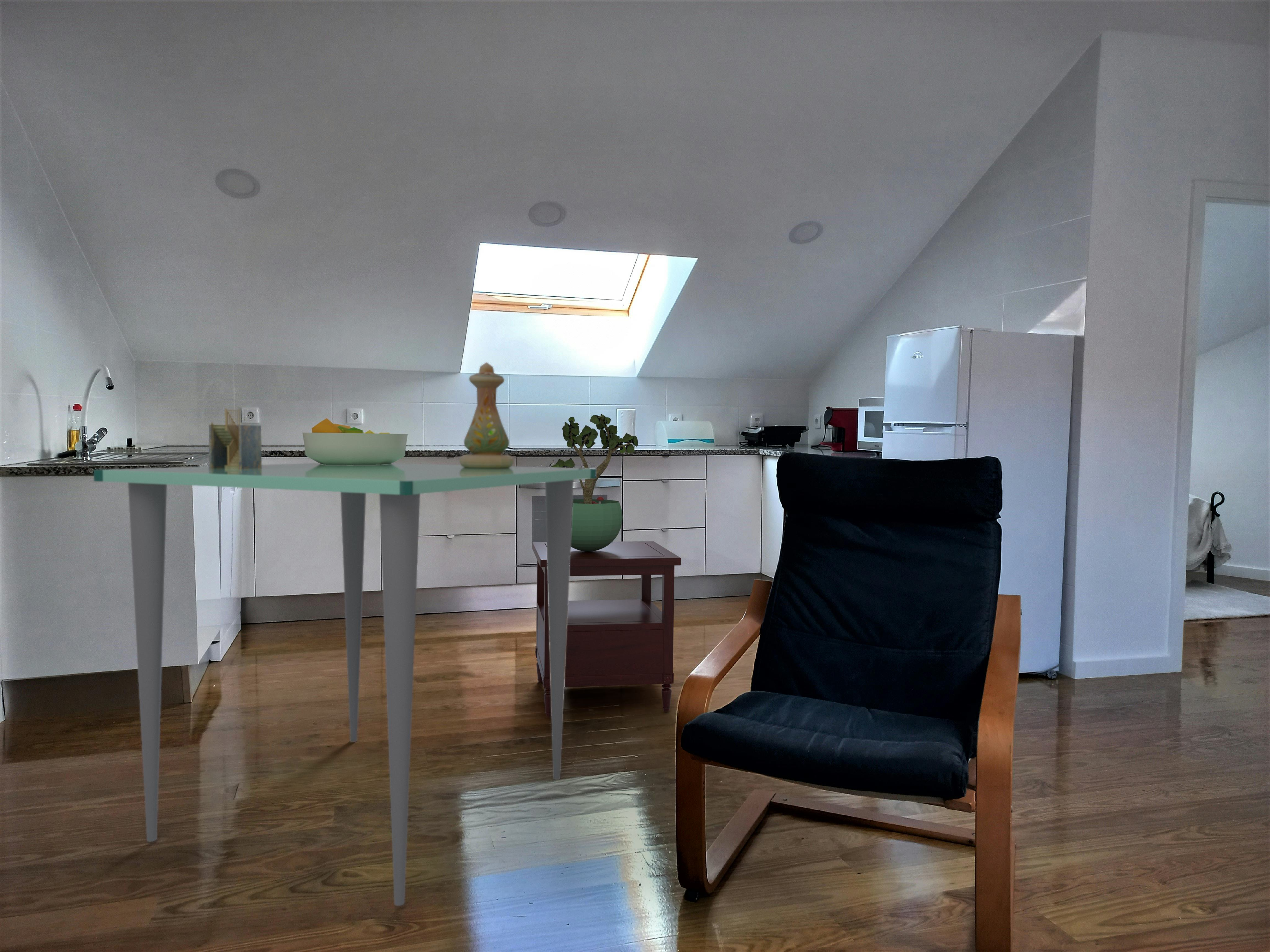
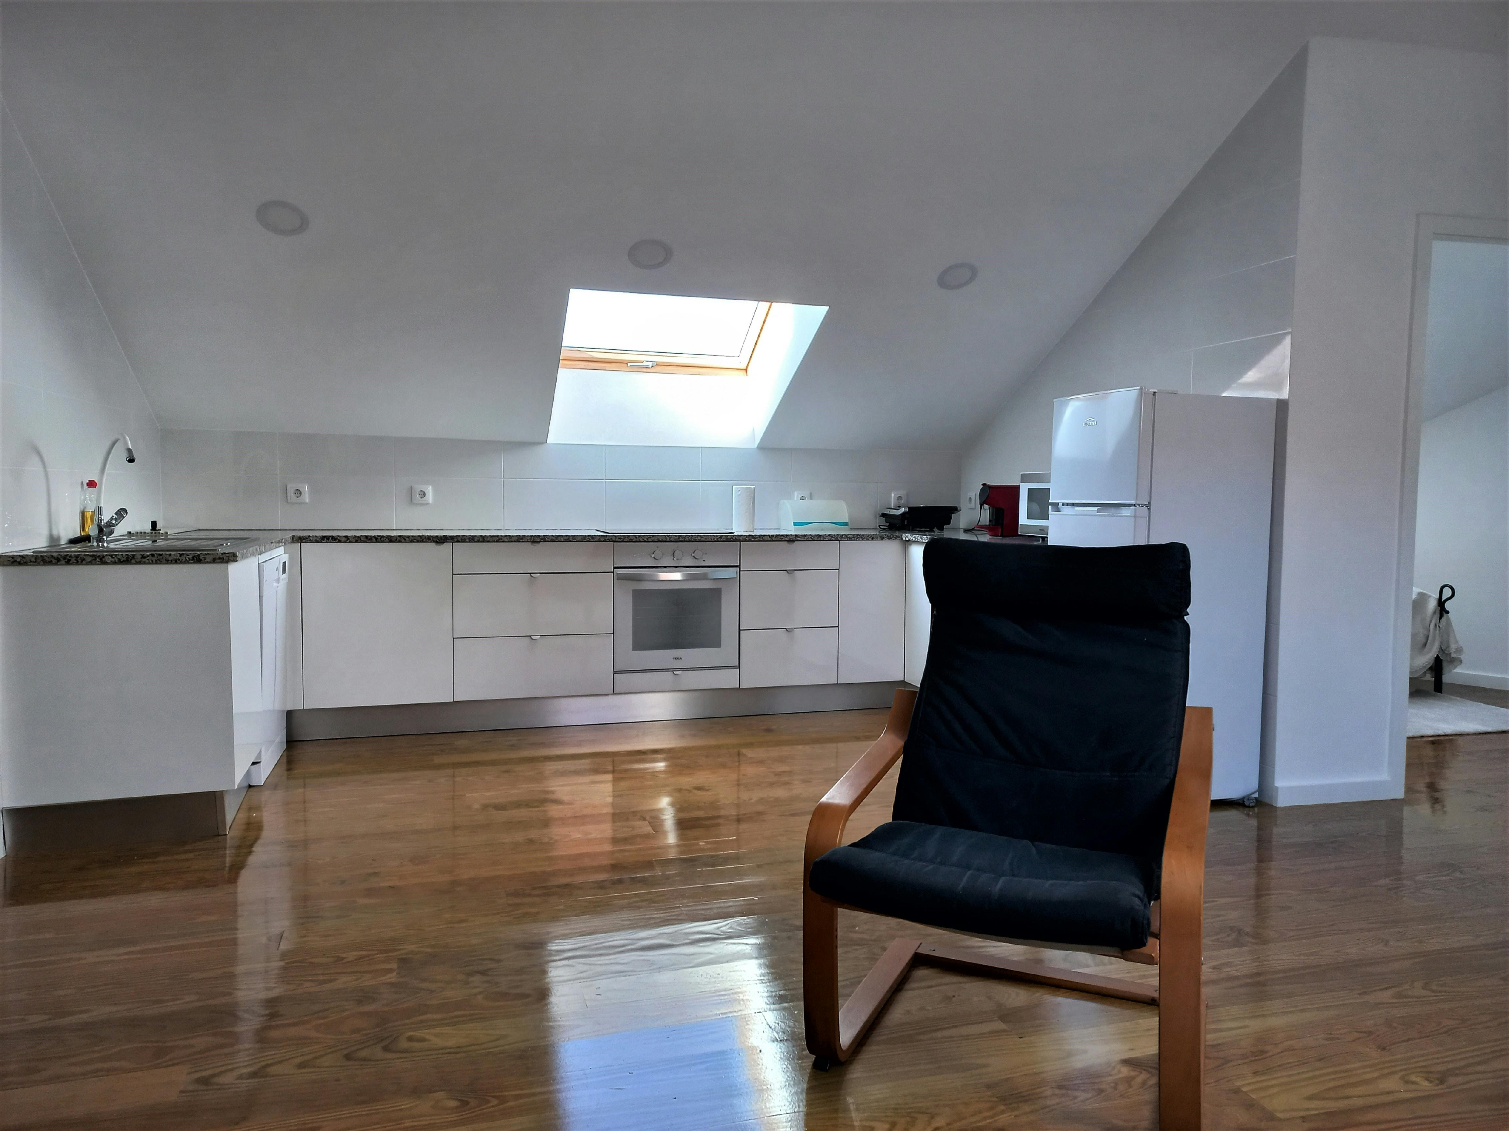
- potted plant [550,414,638,552]
- napkin holder [208,408,262,469]
- fruit bowl [302,418,408,465]
- side table [532,541,681,717]
- dining table [93,463,596,906]
- vase [459,362,514,469]
